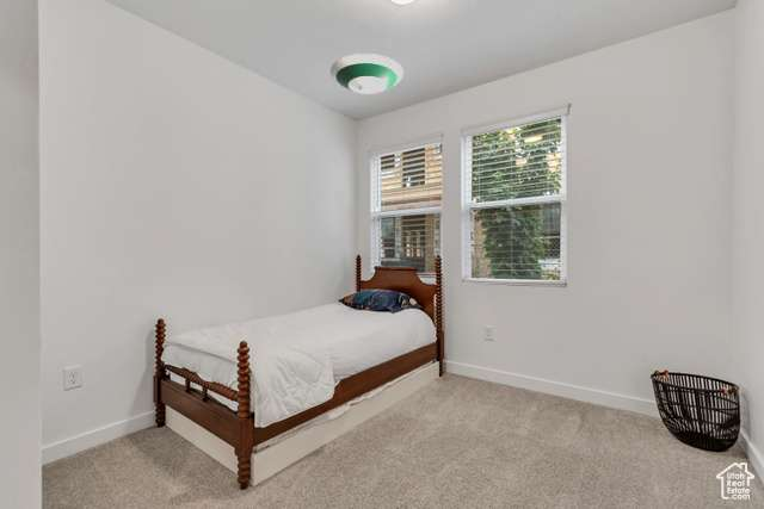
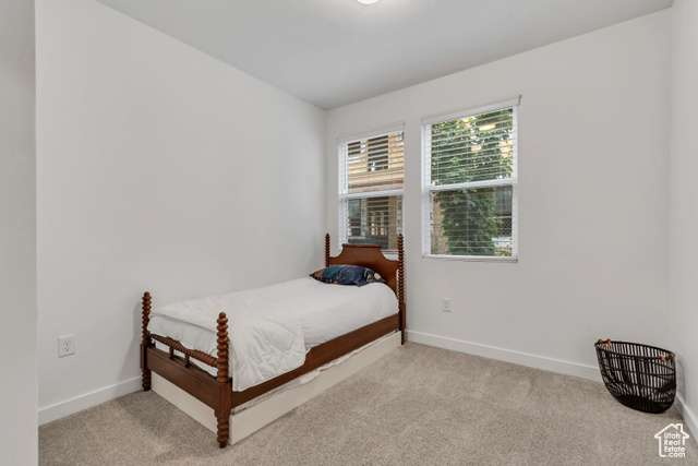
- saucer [329,52,405,95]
